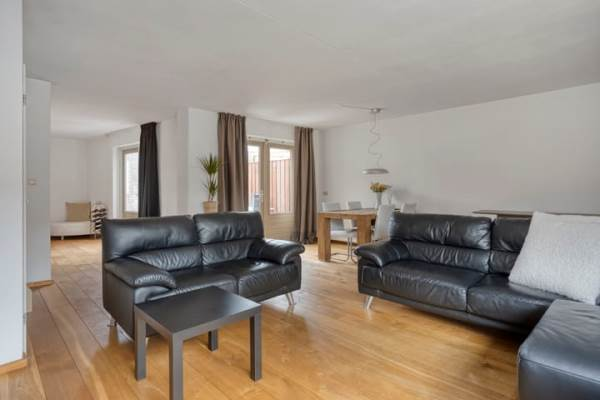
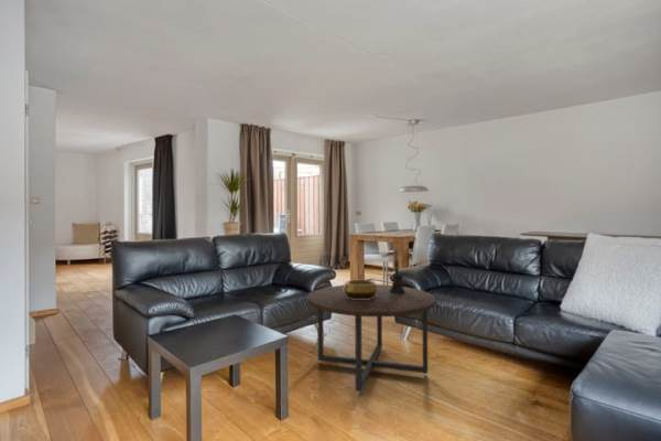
+ decorative bowl [343,279,378,300]
+ candle holder [382,250,412,295]
+ coffee table [306,283,437,395]
